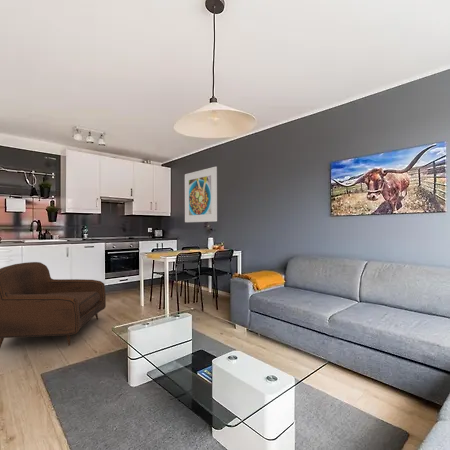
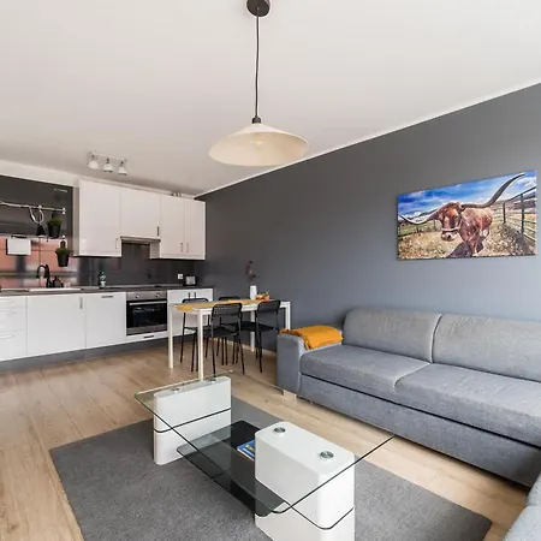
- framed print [184,166,218,223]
- armchair [0,261,107,349]
